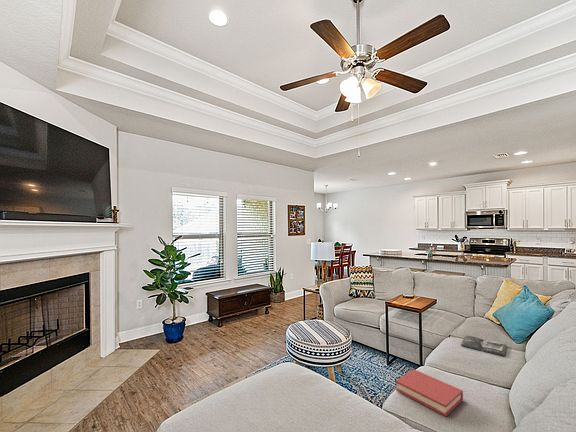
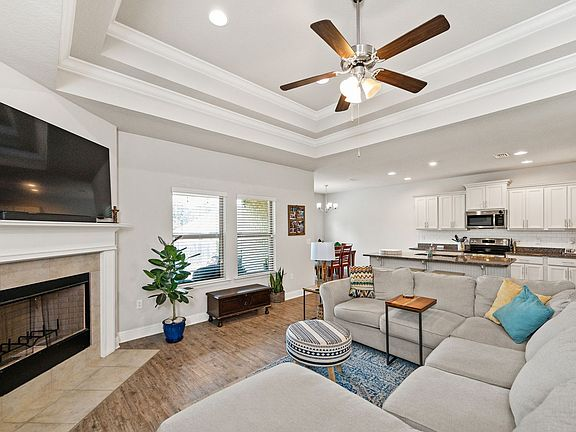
- magazine [460,335,507,357]
- hardback book [395,368,464,417]
